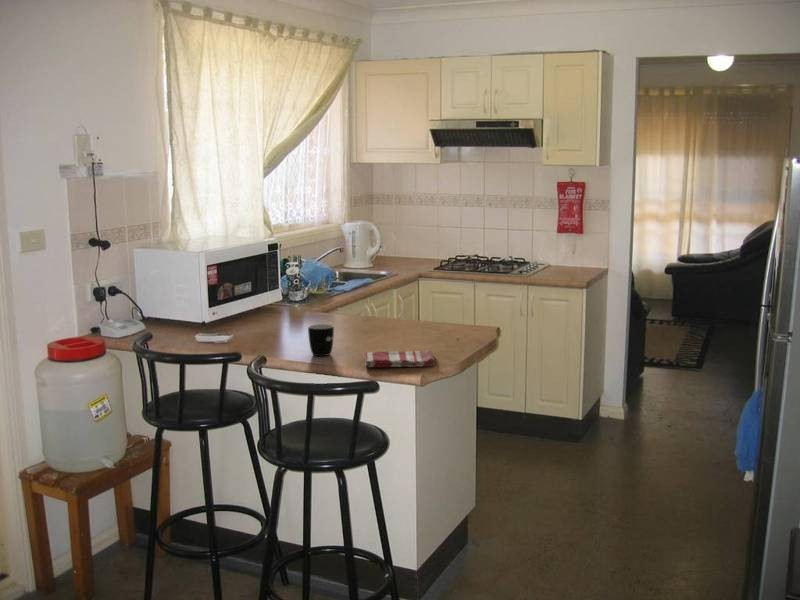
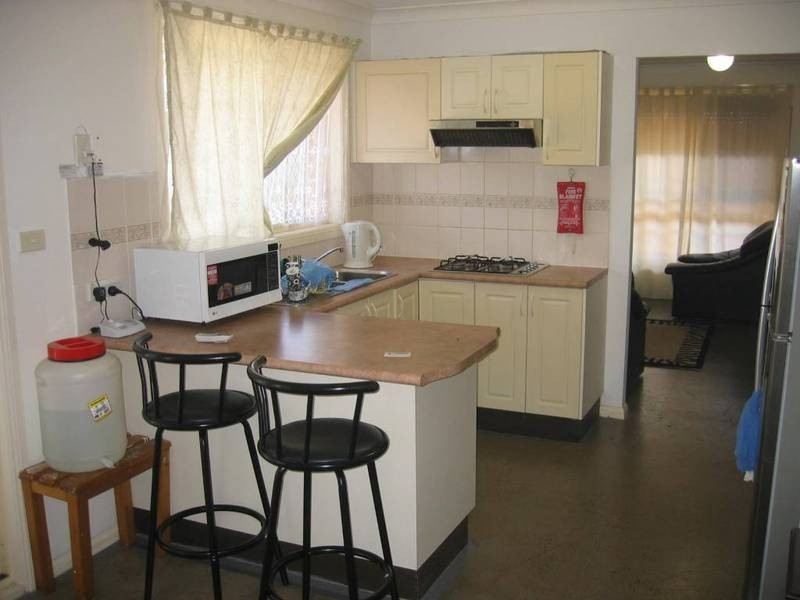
- mug [307,323,335,357]
- dish towel [364,349,436,368]
